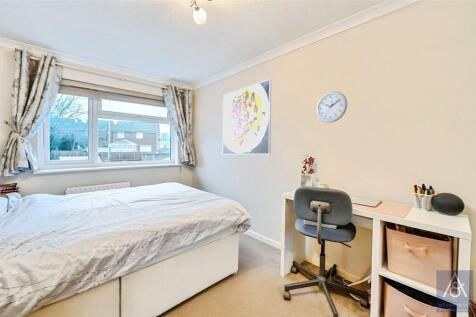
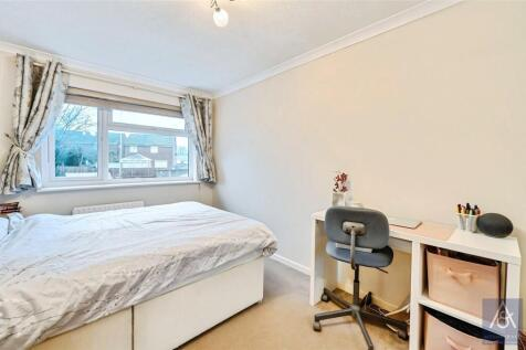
- wall clock [315,90,348,124]
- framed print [222,78,272,155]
